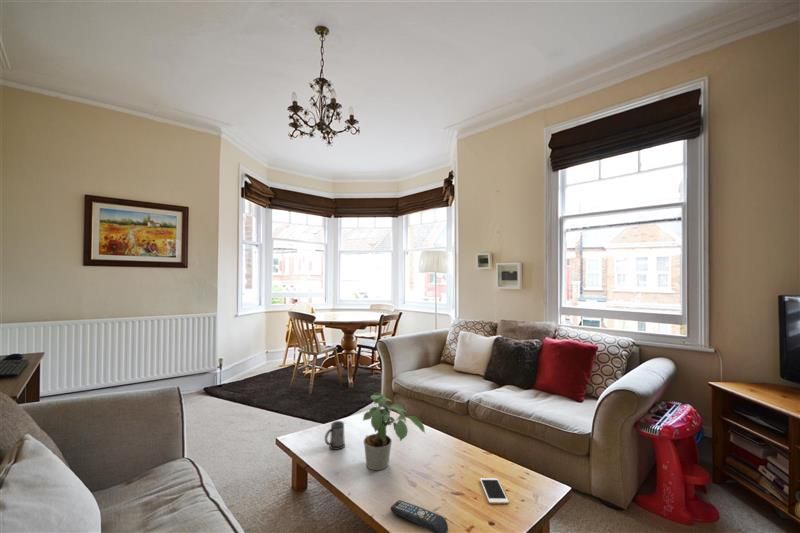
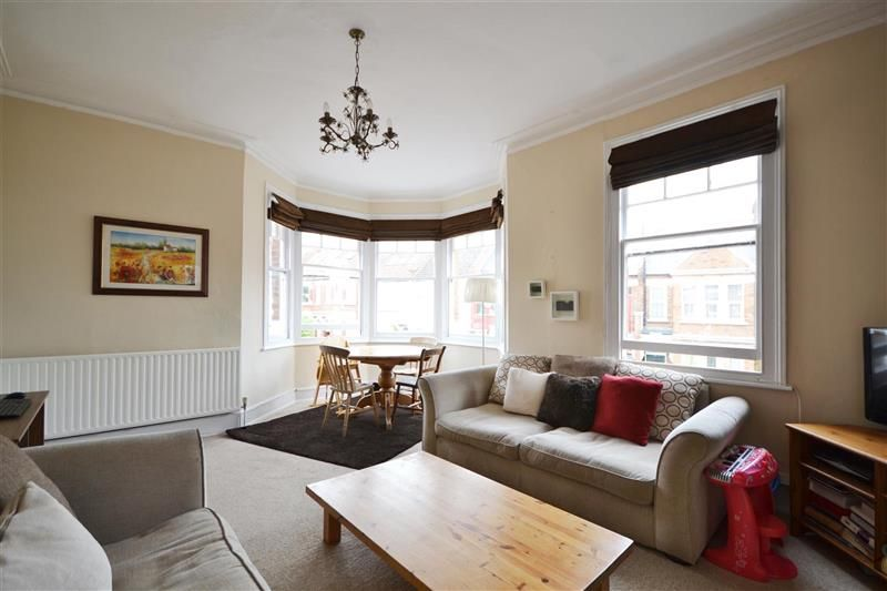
- cell phone [479,477,510,504]
- remote control [390,499,449,533]
- potted plant [362,392,426,471]
- mug [324,420,346,451]
